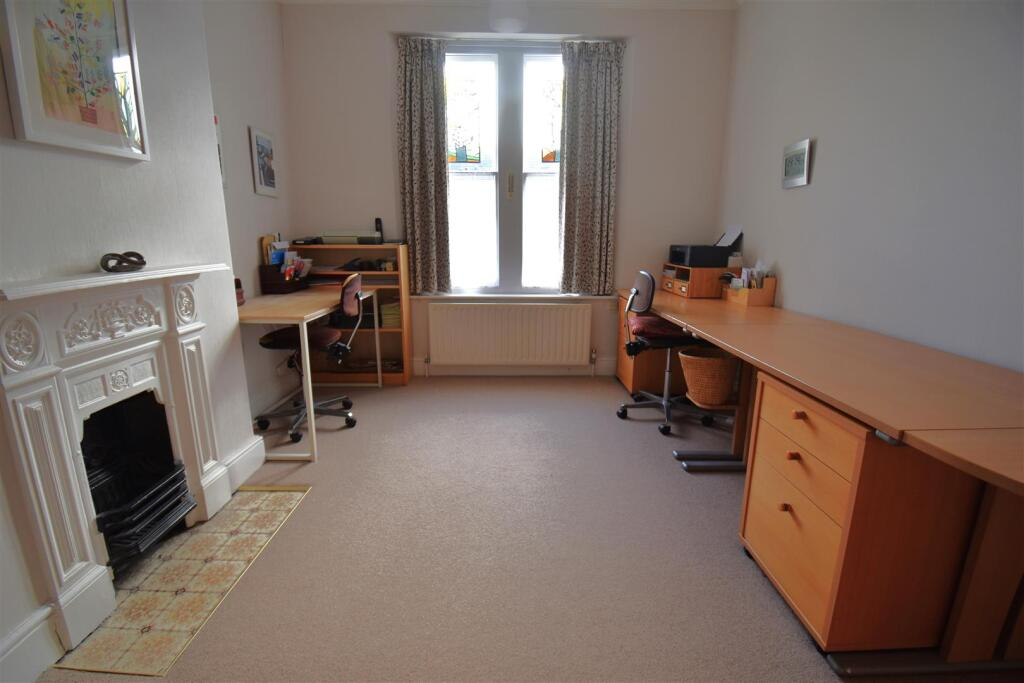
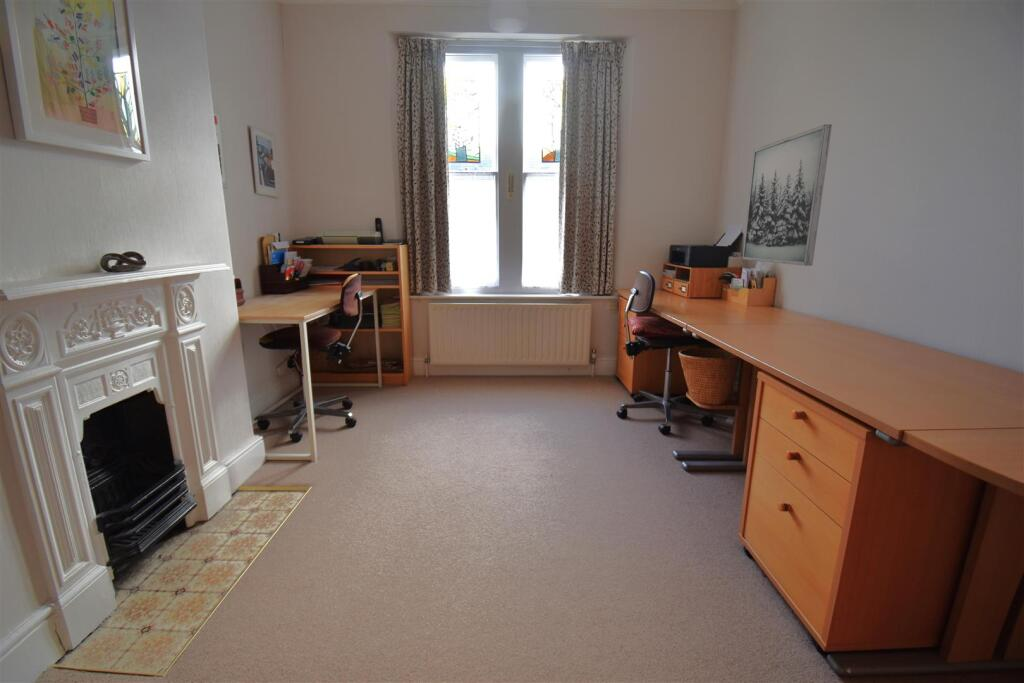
+ wall art [741,123,833,267]
